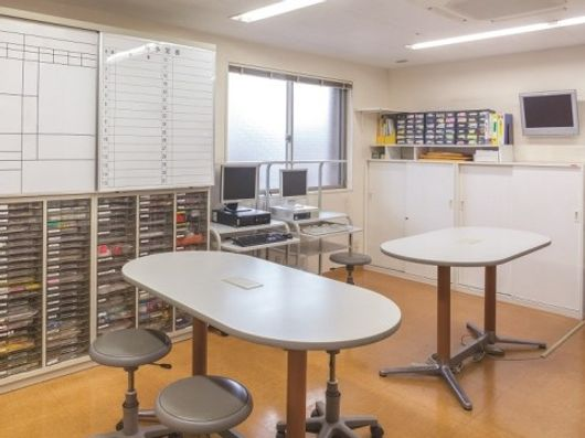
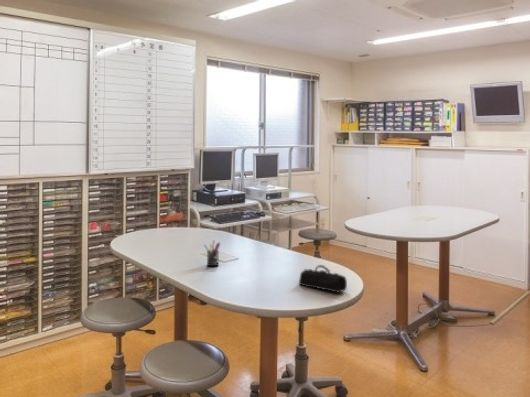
+ pen holder [203,239,221,267]
+ pencil case [298,264,348,294]
